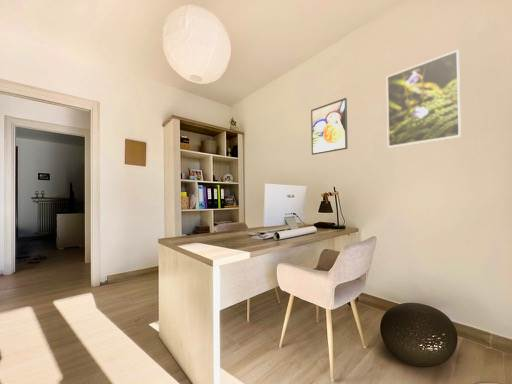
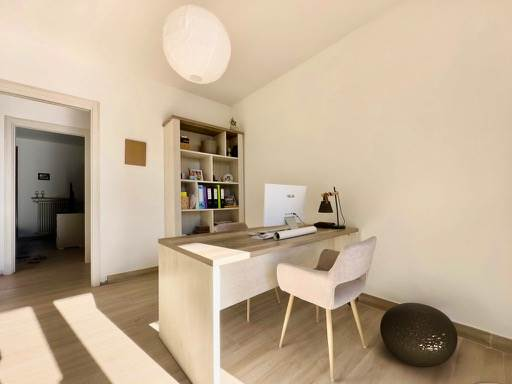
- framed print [386,49,462,149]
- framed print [310,97,349,156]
